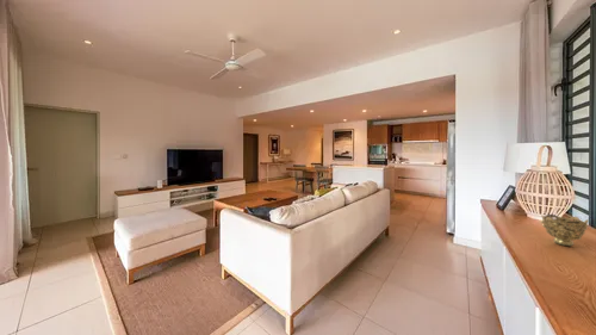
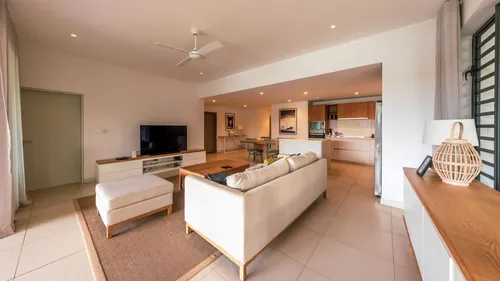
- decorative bowl [540,213,590,247]
